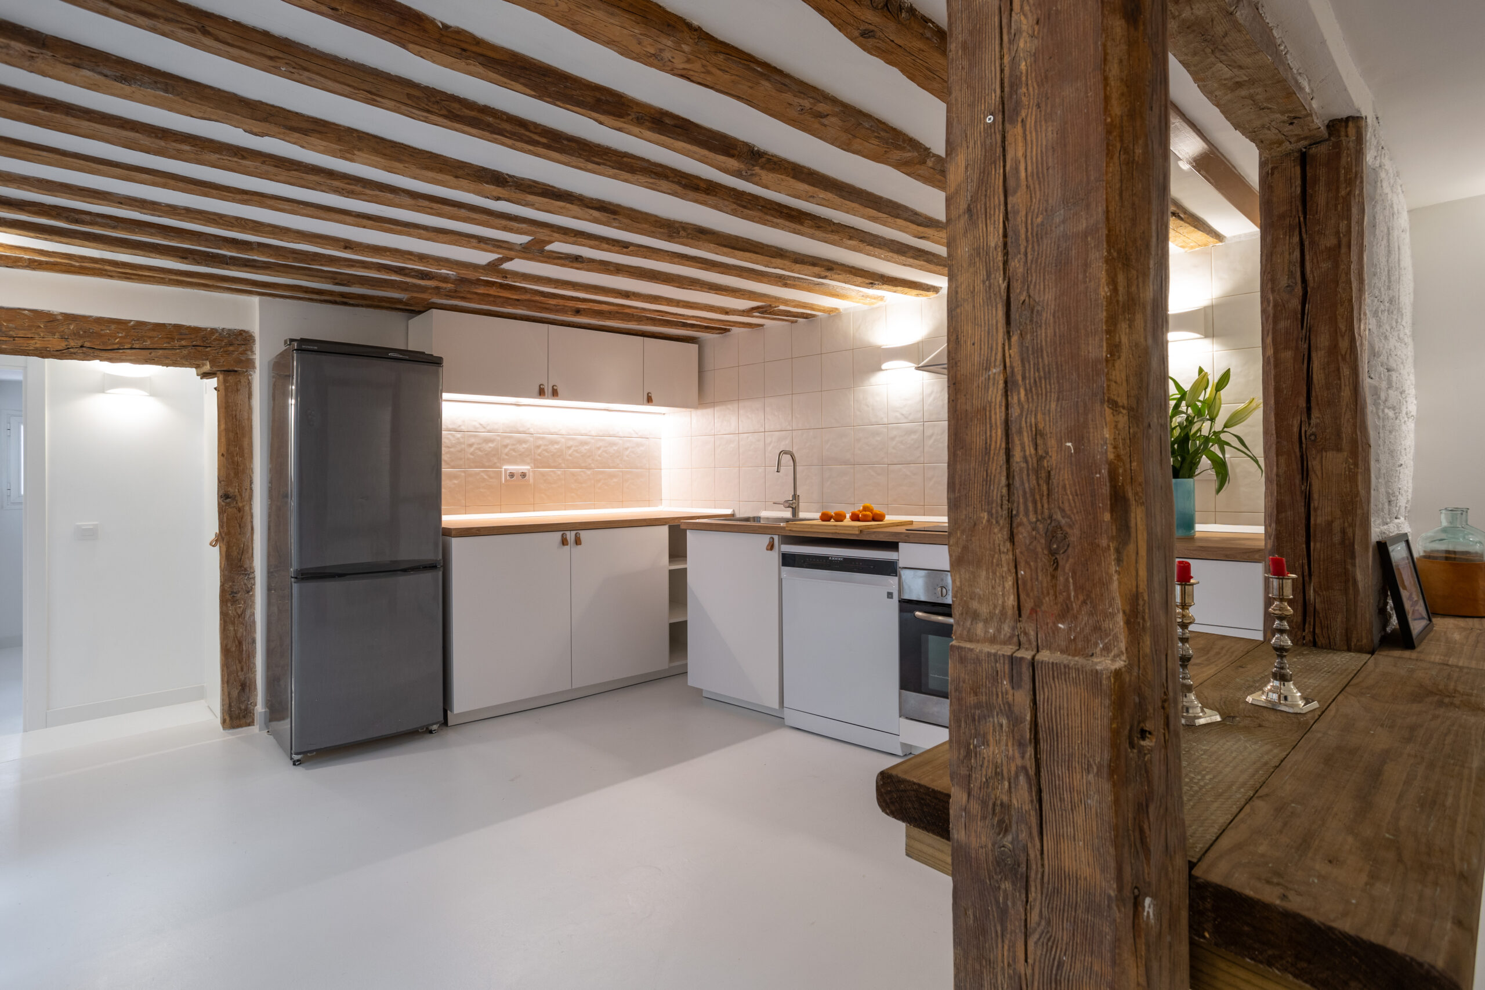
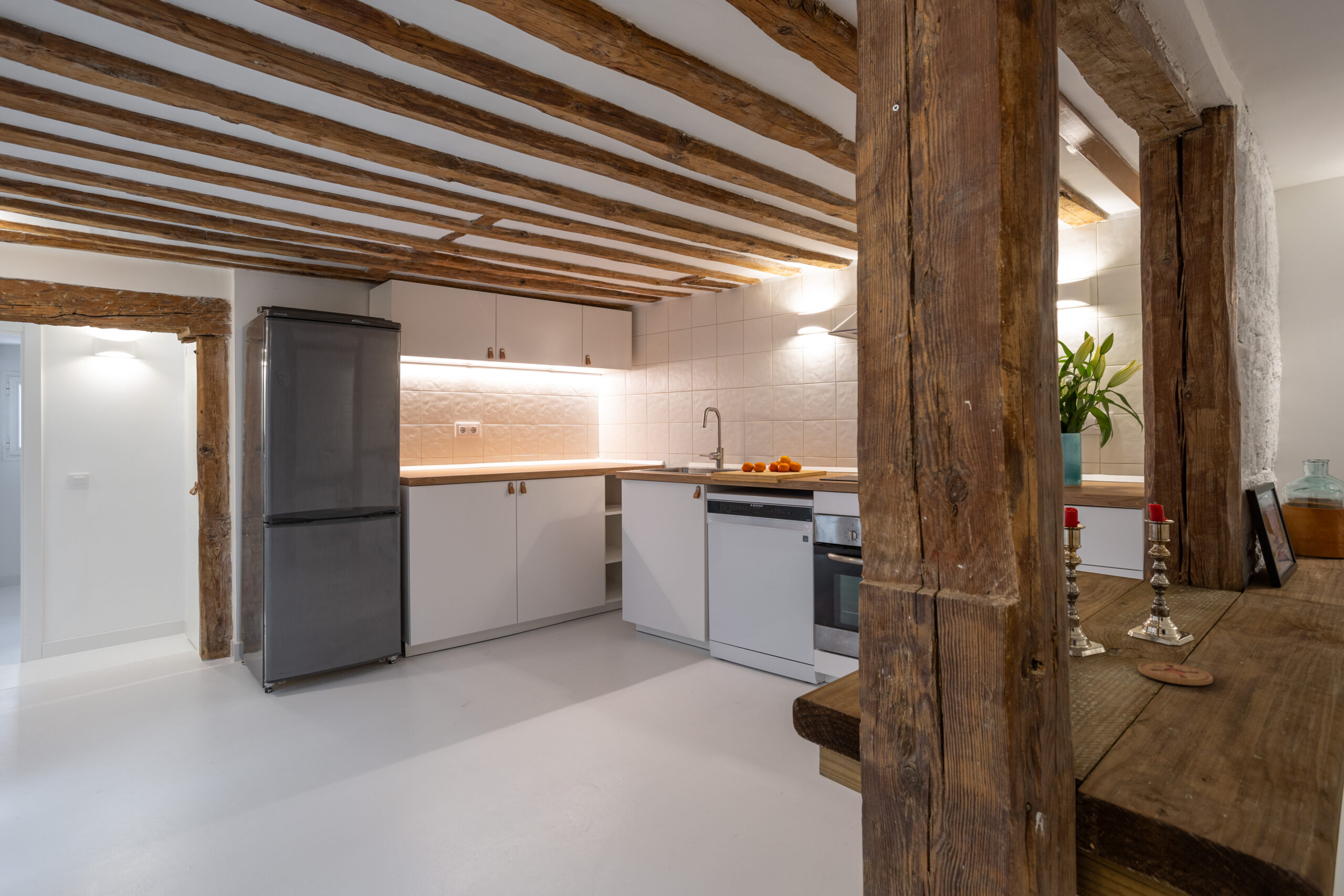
+ coaster [1138,661,1214,686]
